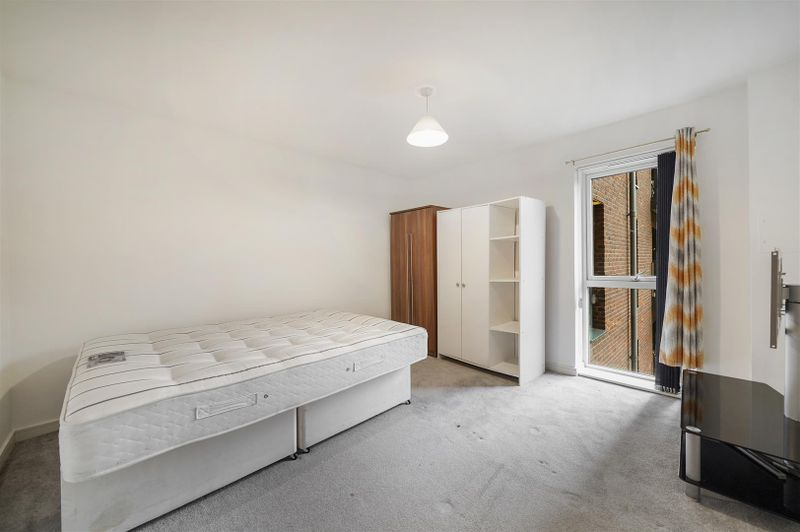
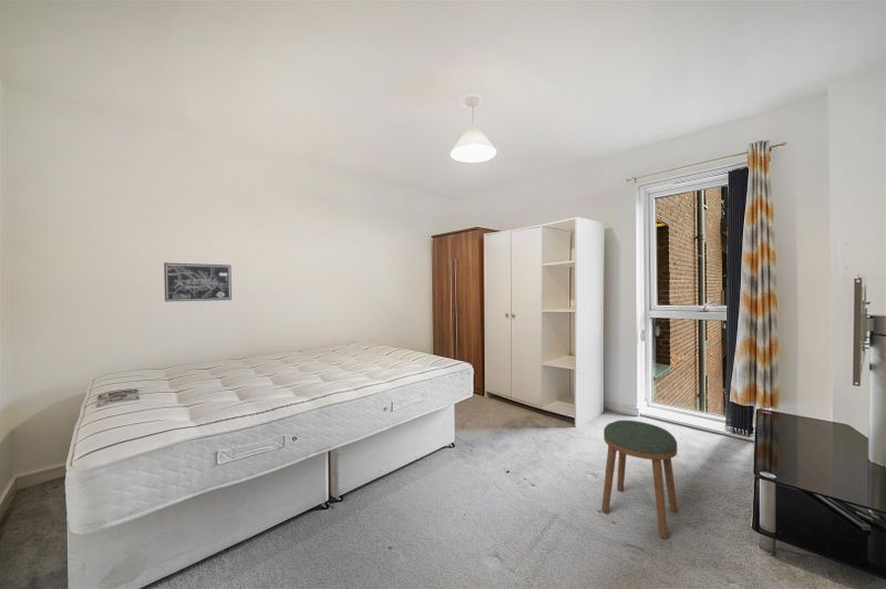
+ wall art [163,261,233,302]
+ stool [600,420,679,540]
